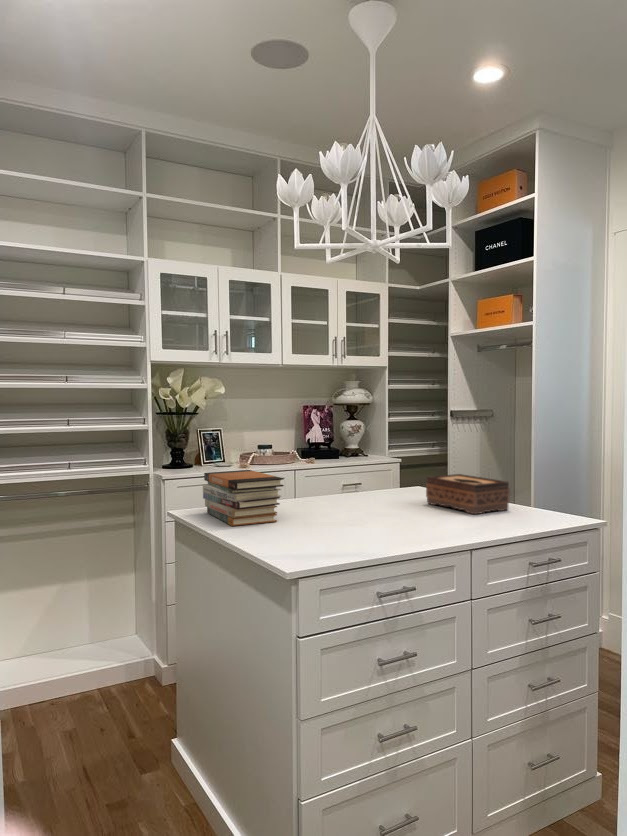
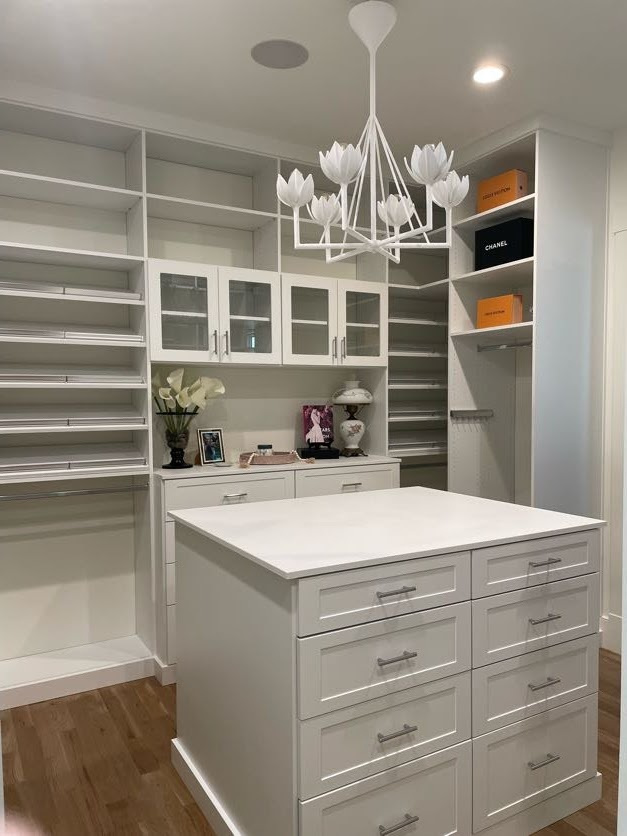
- book stack [202,469,285,527]
- tissue box [425,473,511,515]
